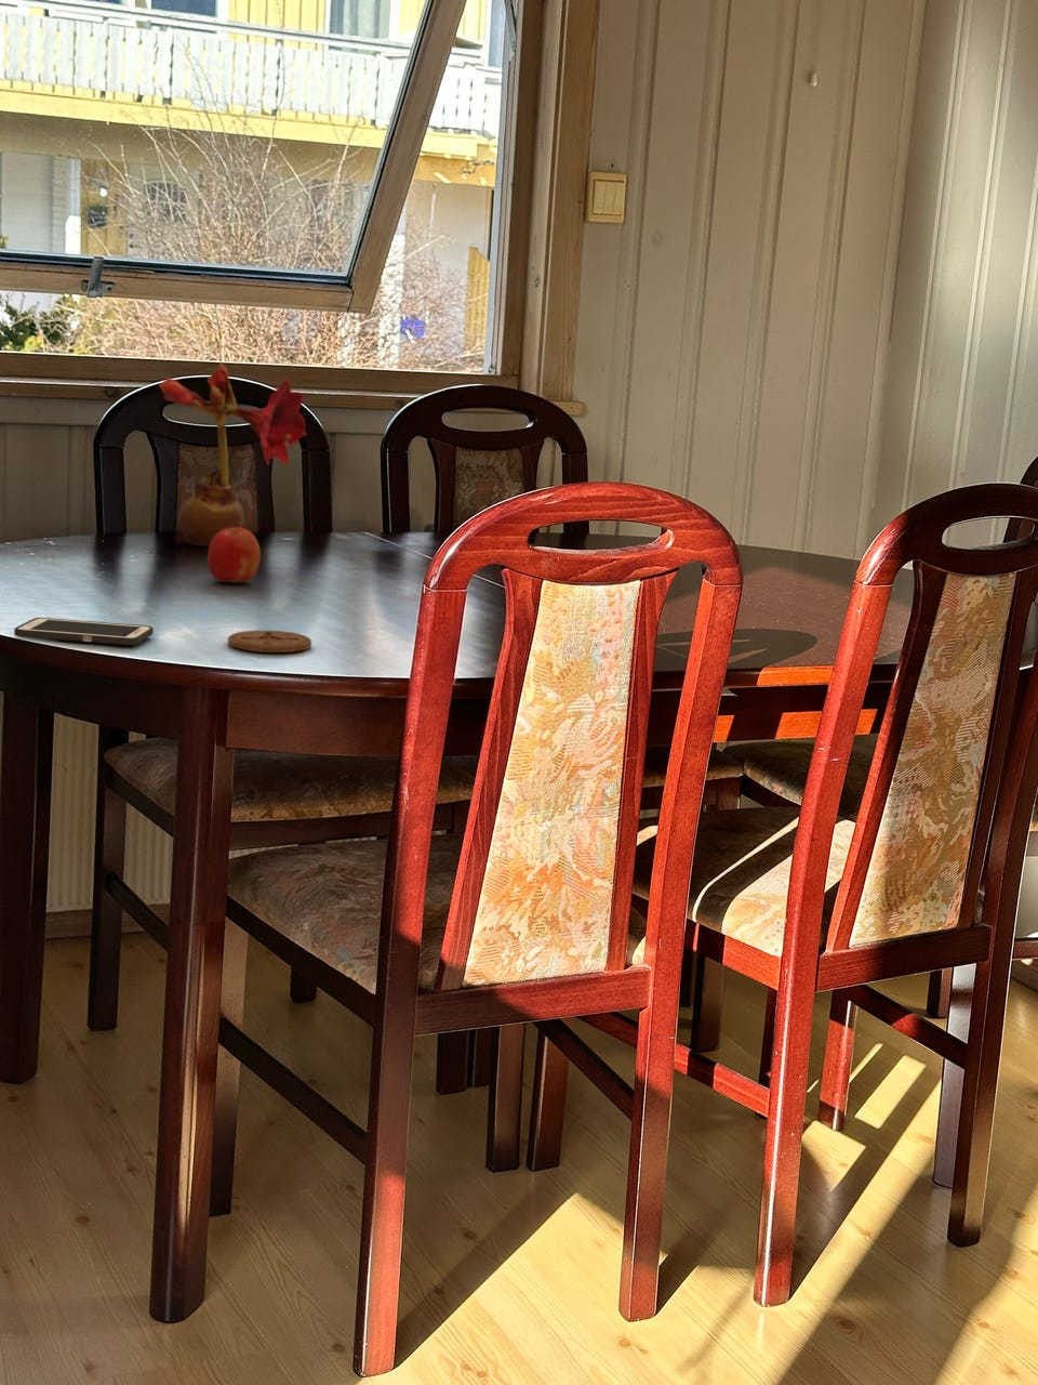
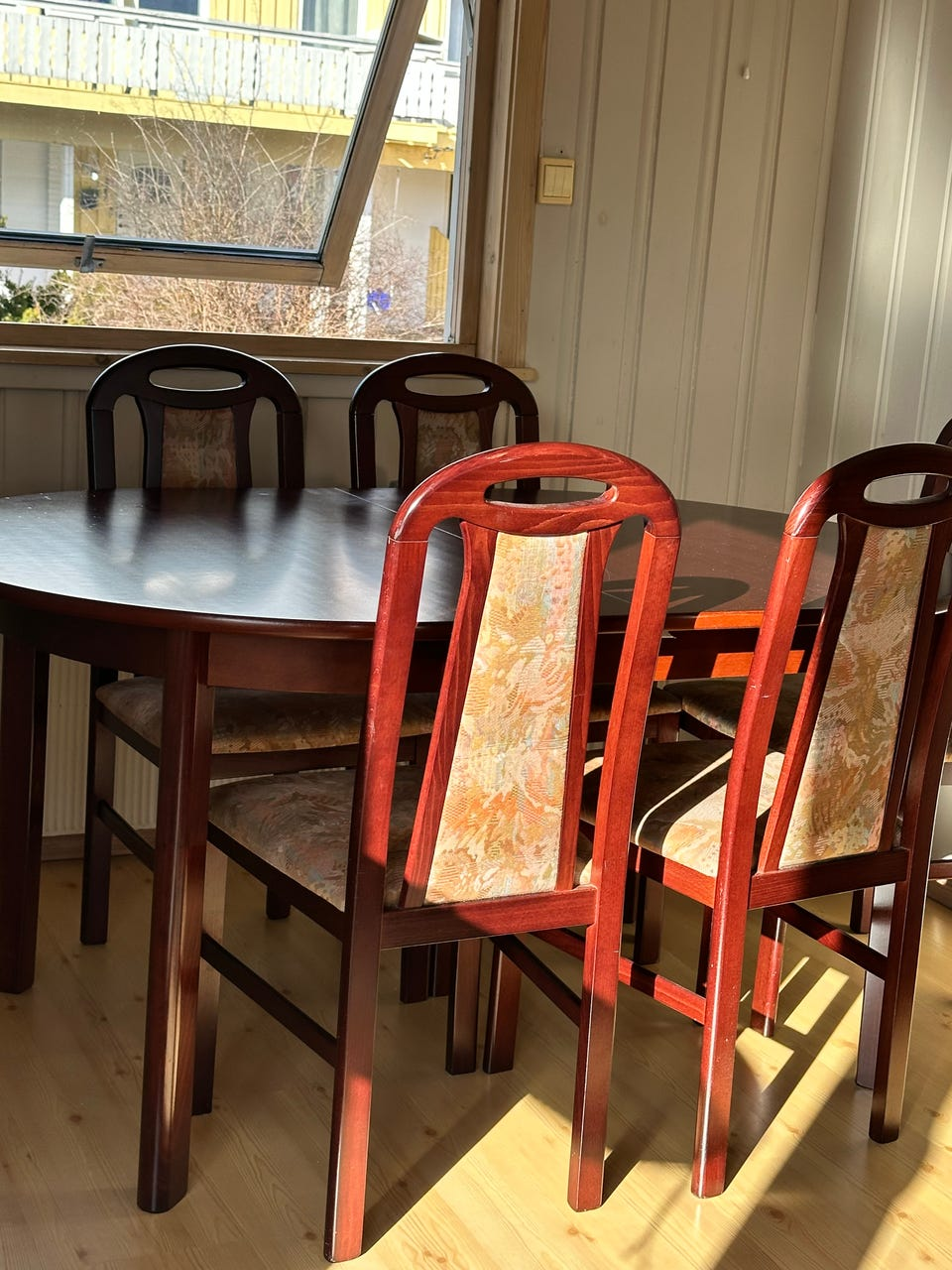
- coaster [227,629,313,653]
- fruit [206,527,262,583]
- cell phone [13,617,155,646]
- flower [158,361,307,547]
